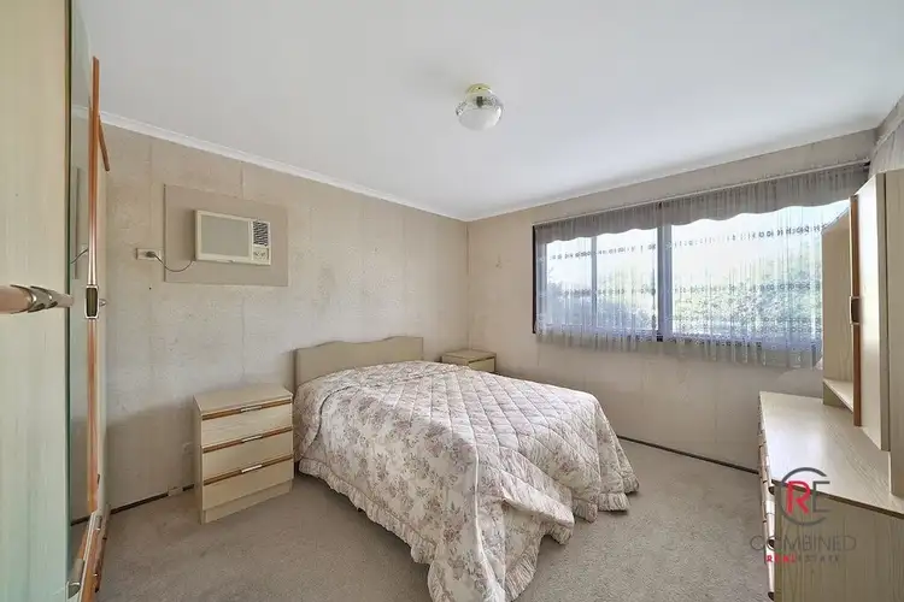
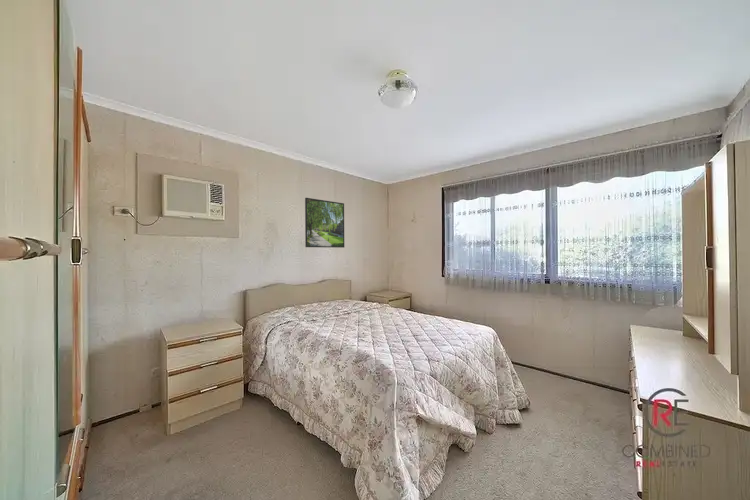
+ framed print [304,197,345,249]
